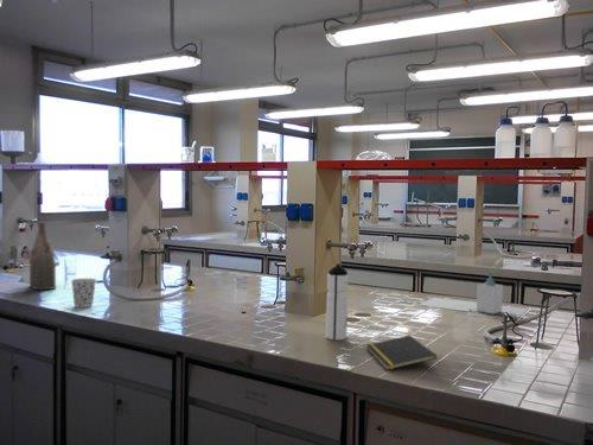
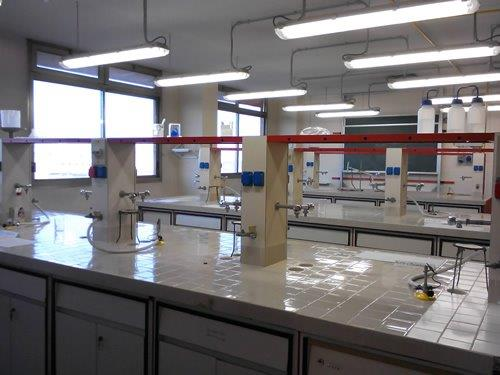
- flask [28,221,57,291]
- notepad [365,335,438,371]
- cup [70,278,97,309]
- soap bottle [476,271,504,316]
- water bottle [325,262,350,341]
